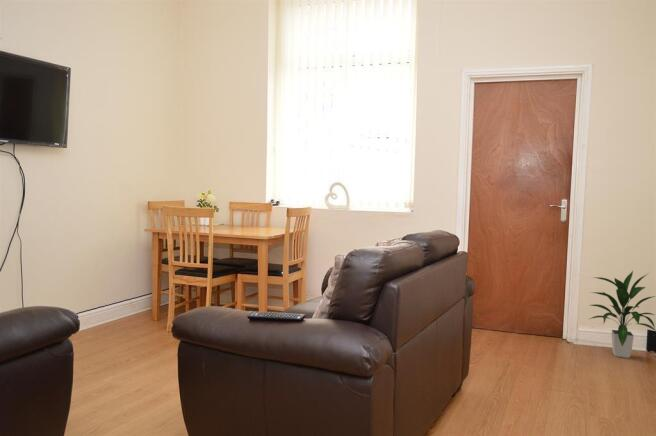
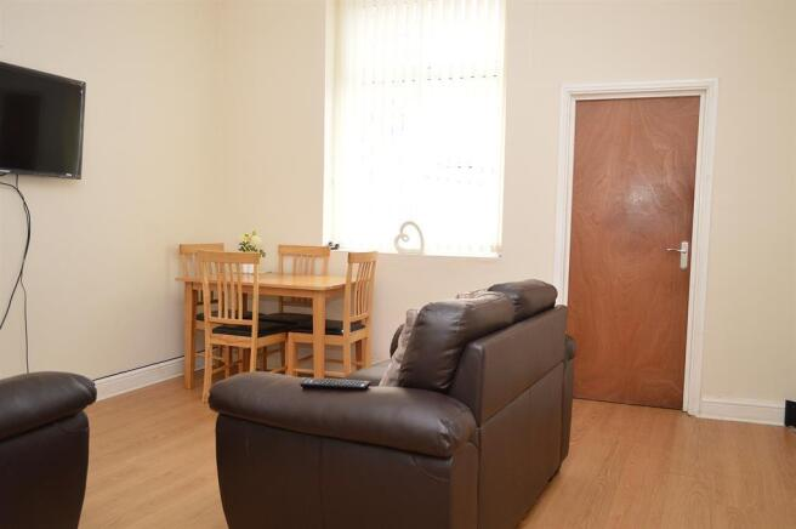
- indoor plant [588,270,656,359]
